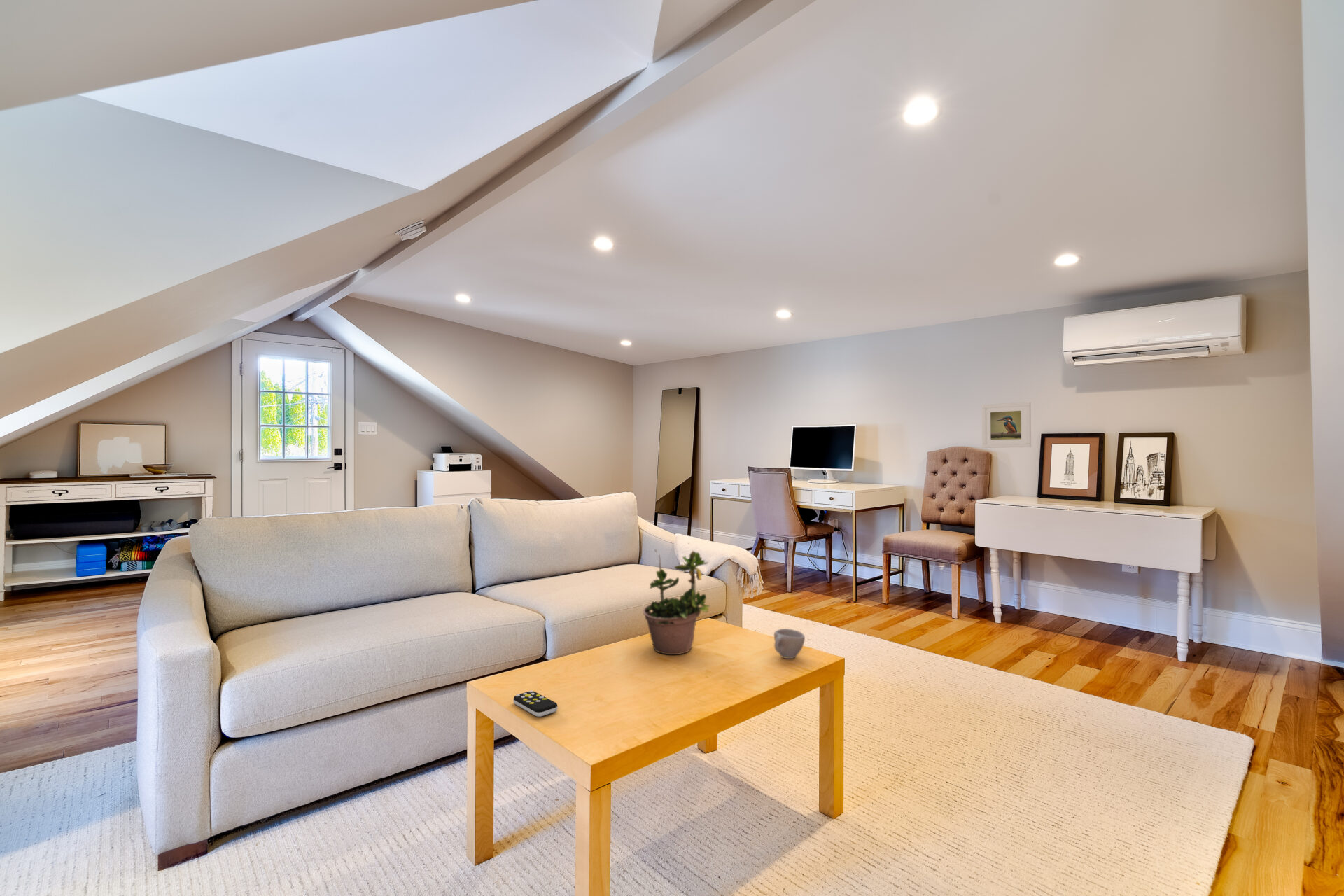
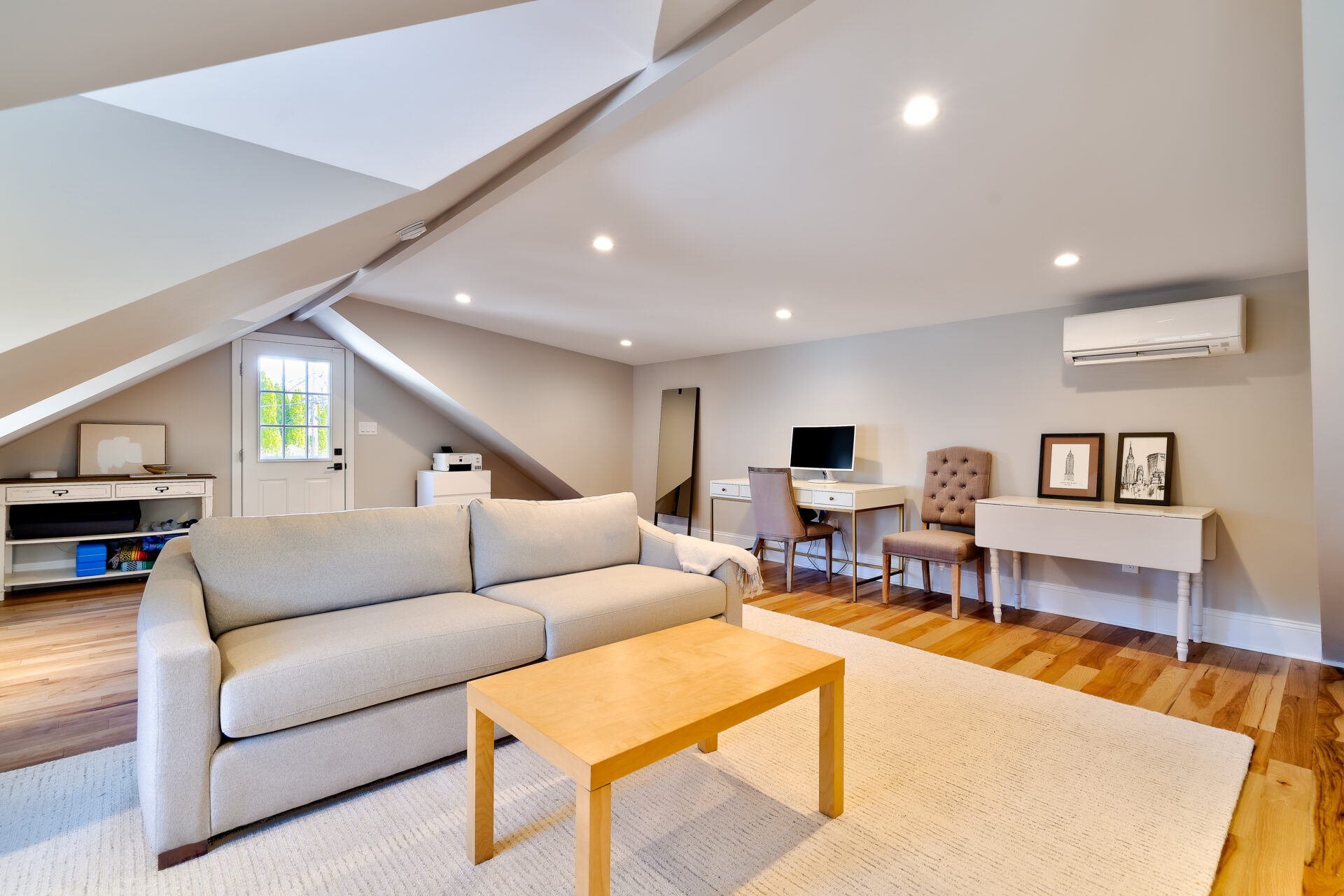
- remote control [513,690,558,717]
- cup [773,628,806,659]
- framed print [981,401,1032,449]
- potted plant [643,542,710,655]
